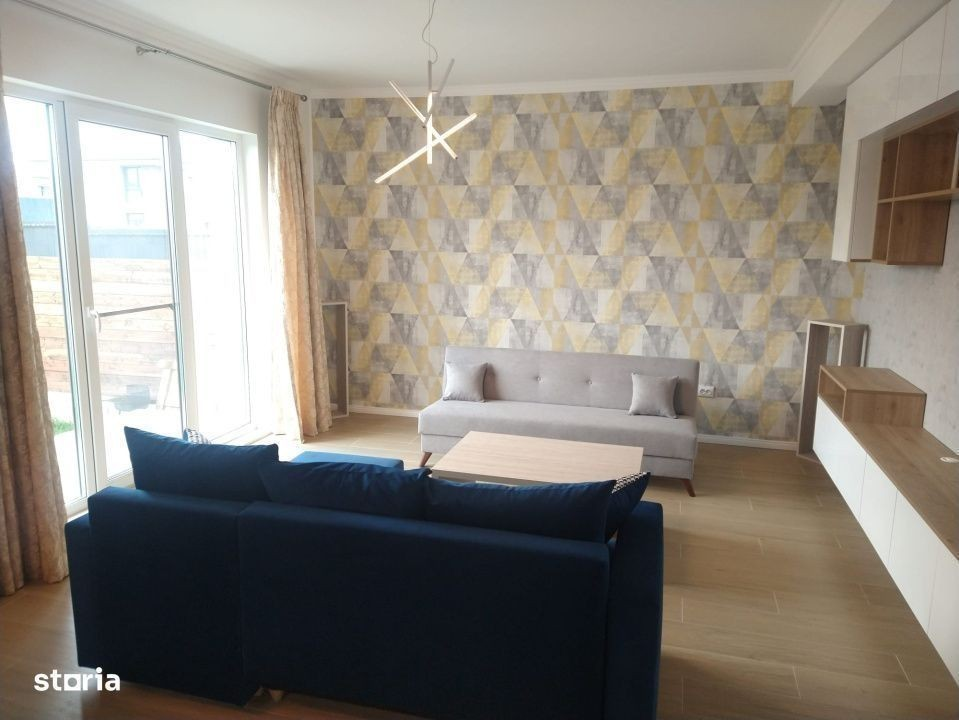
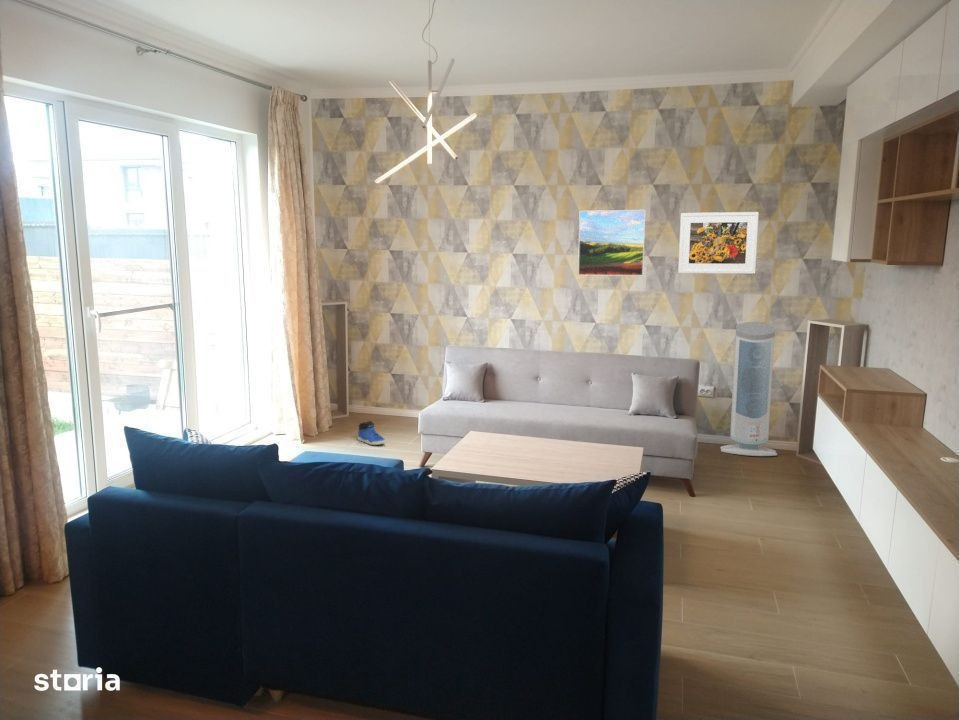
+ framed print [577,209,646,277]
+ sneaker [357,420,386,446]
+ air purifier [719,321,778,457]
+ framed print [677,211,760,275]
